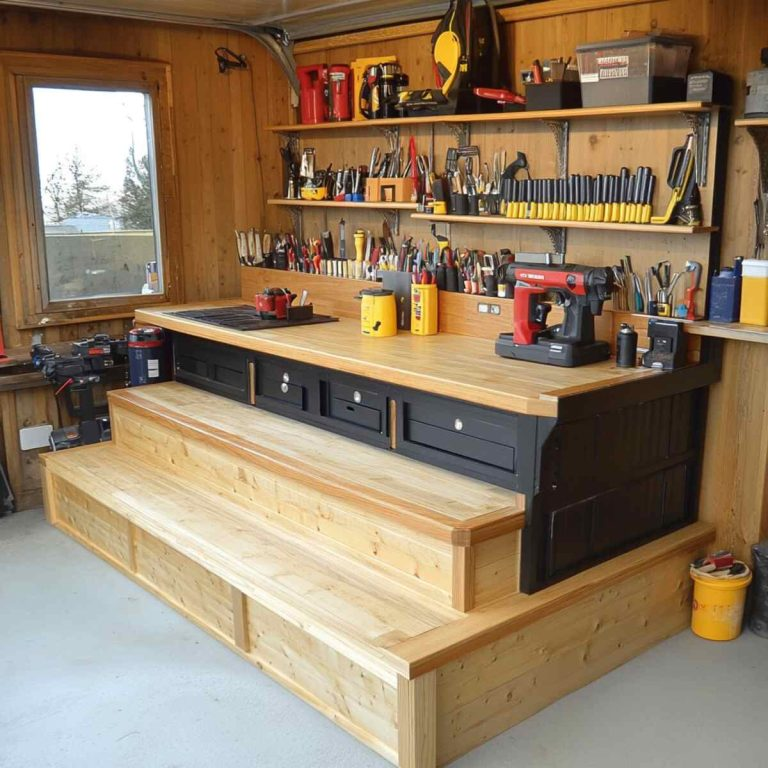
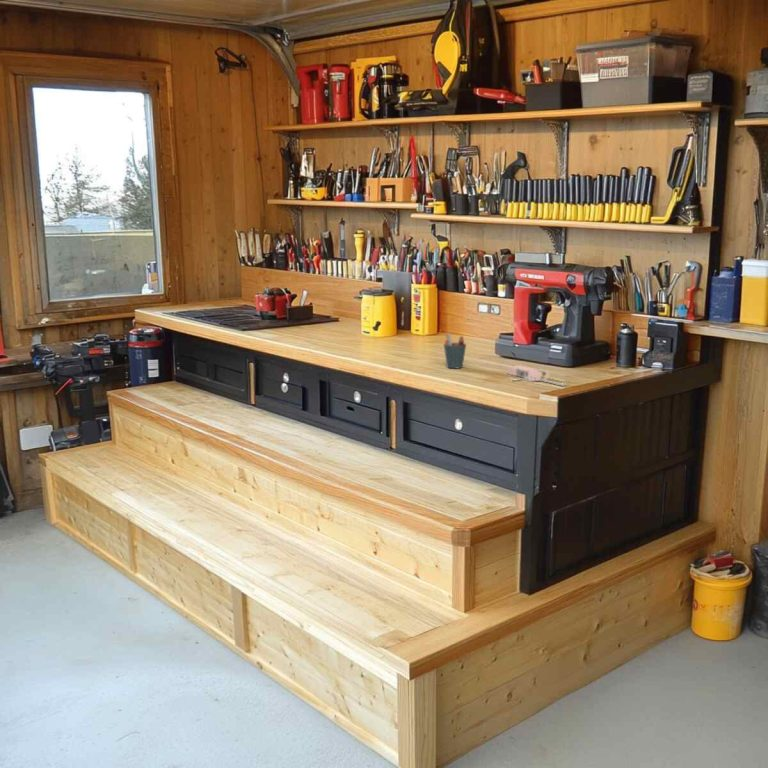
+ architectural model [506,364,568,387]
+ pen holder [443,332,467,369]
